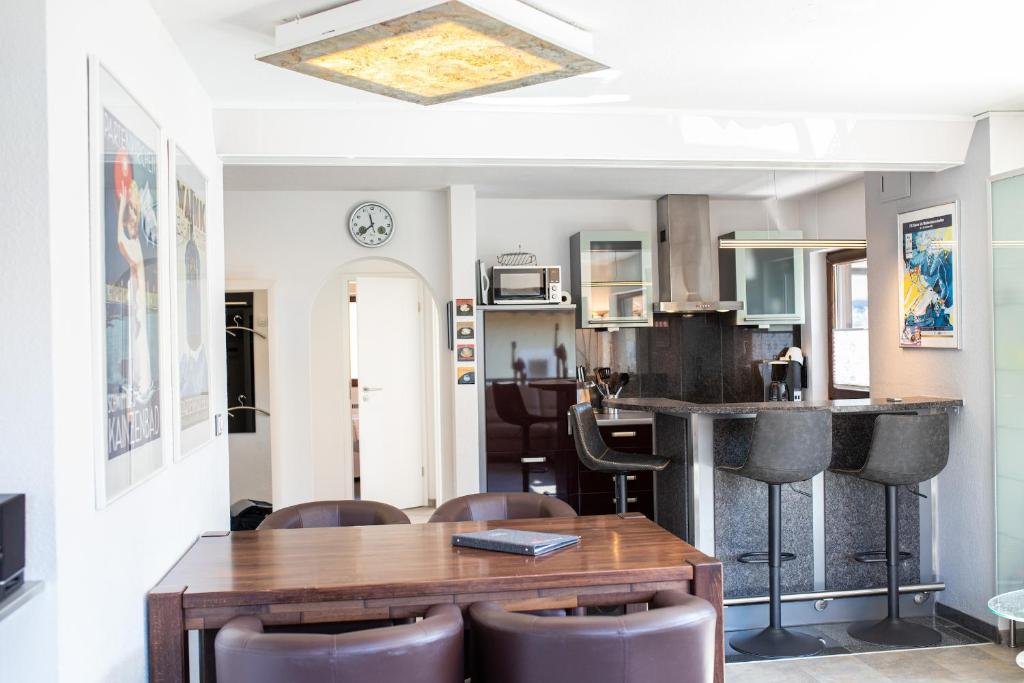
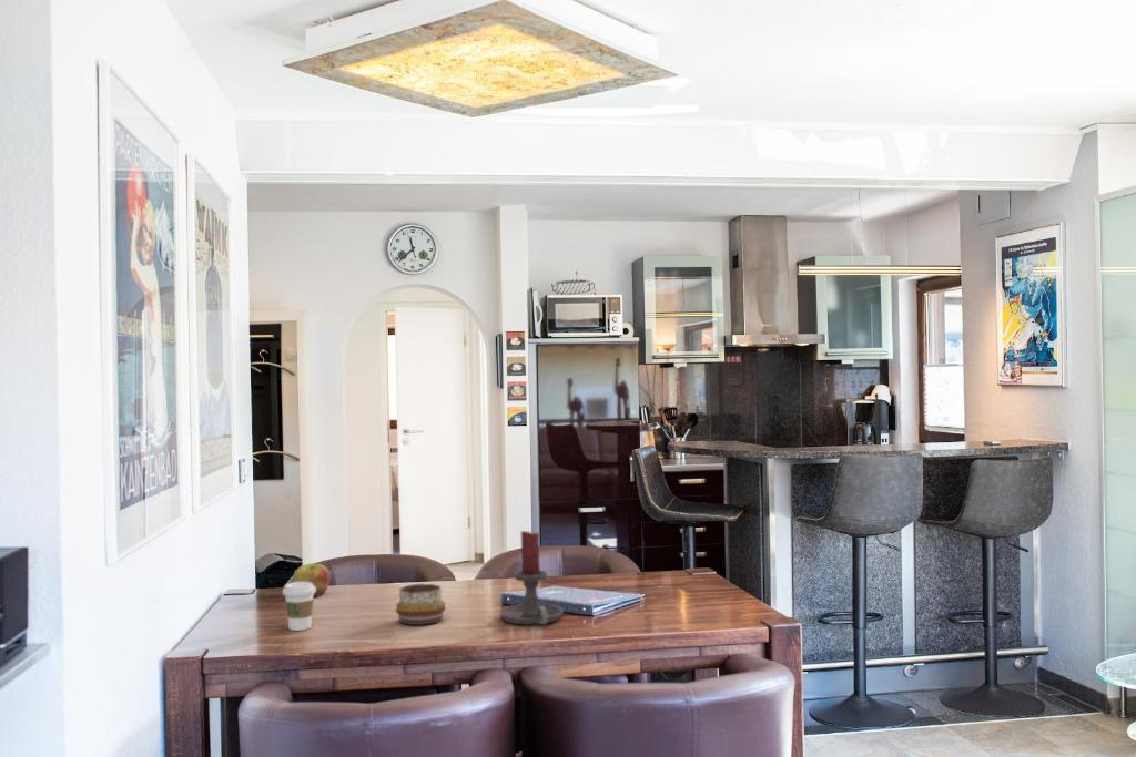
+ candle holder [498,529,565,625]
+ coffee cup [282,581,316,632]
+ apple [293,562,332,597]
+ decorative bowl [395,583,447,626]
